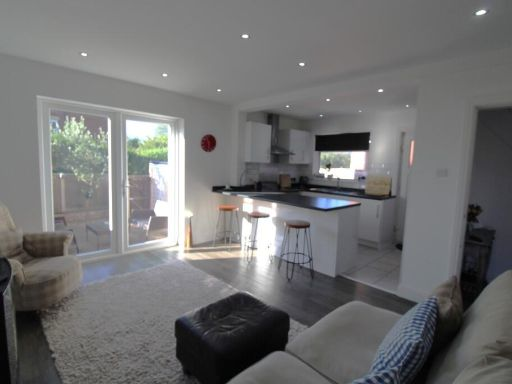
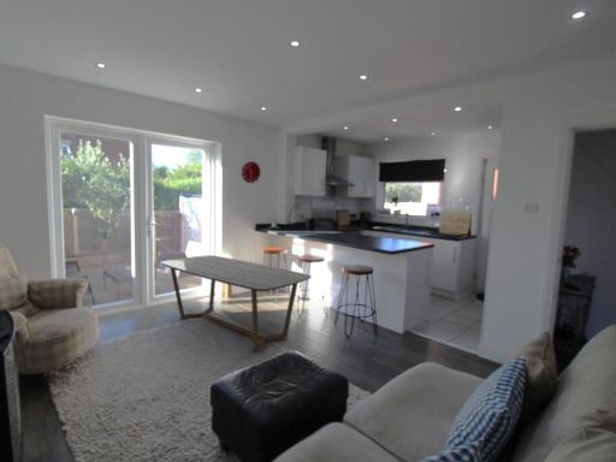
+ dining table [160,254,313,353]
